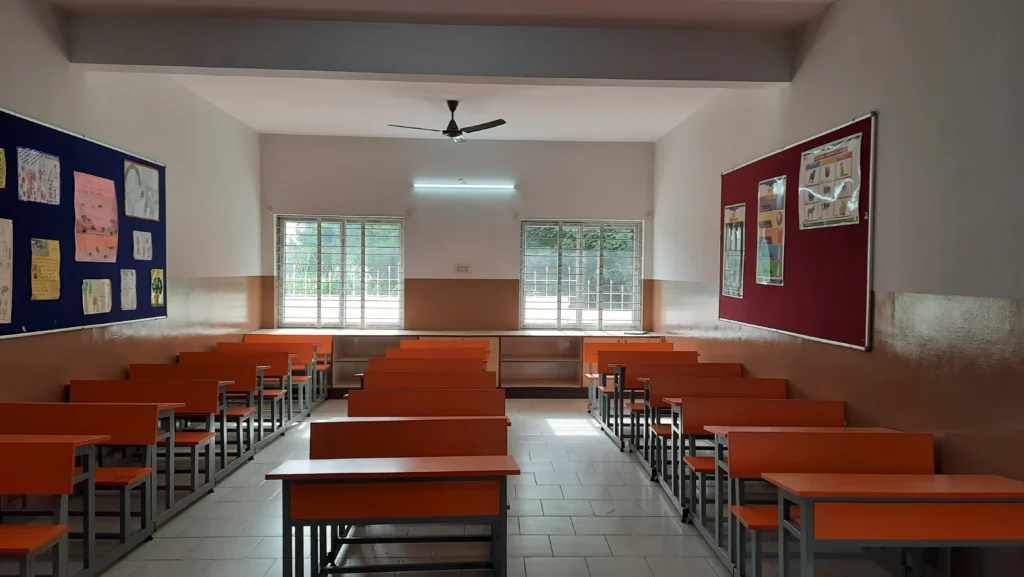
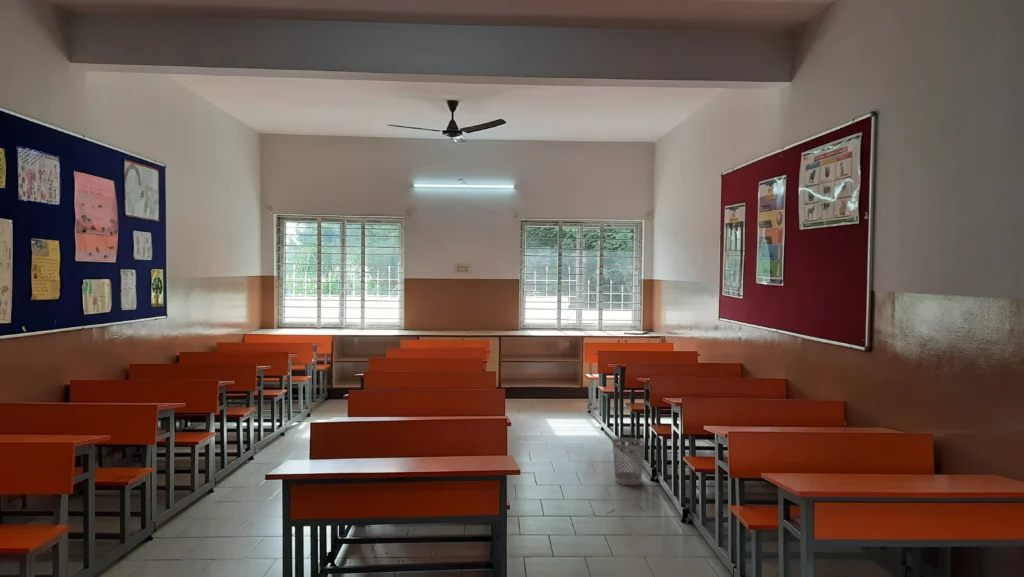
+ wastebasket [612,437,646,486]
